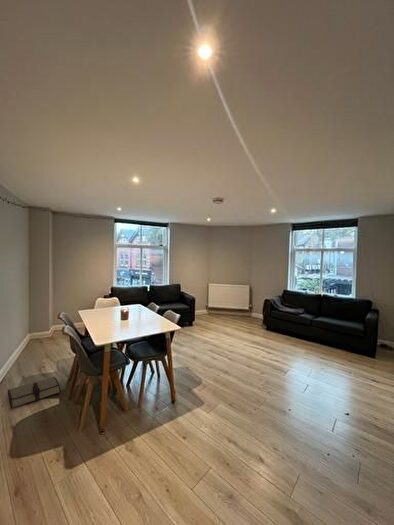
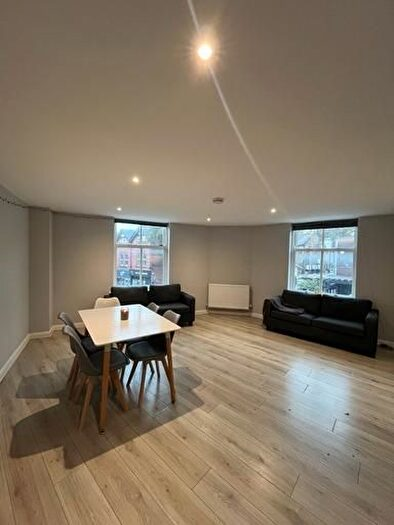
- tool roll [7,376,62,409]
